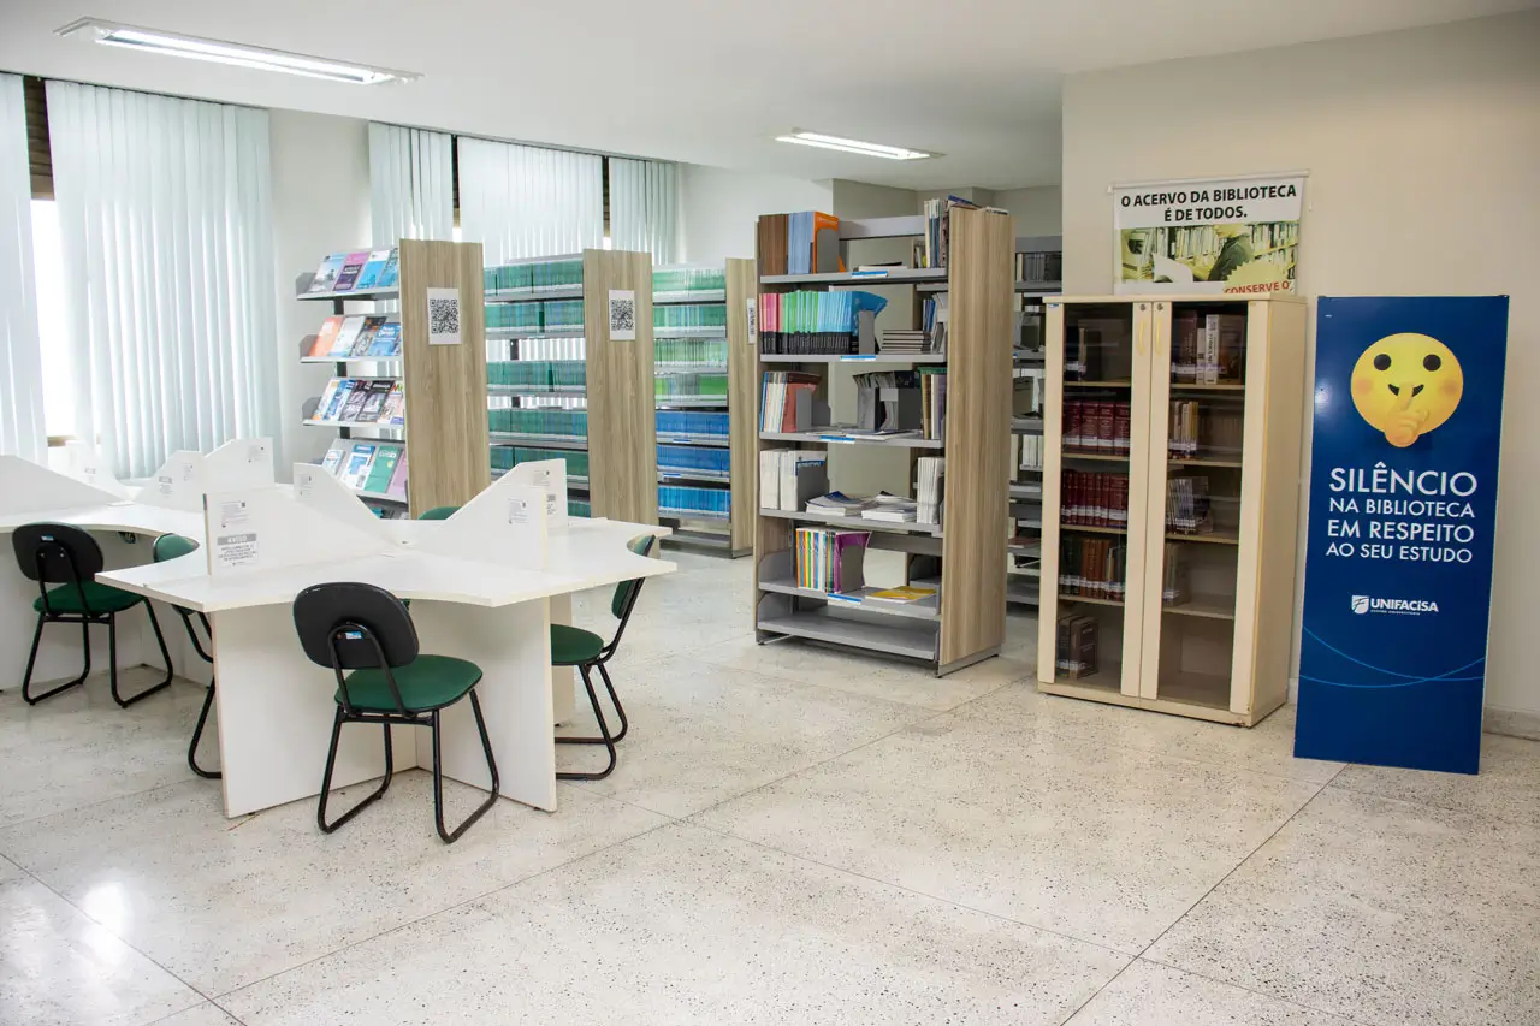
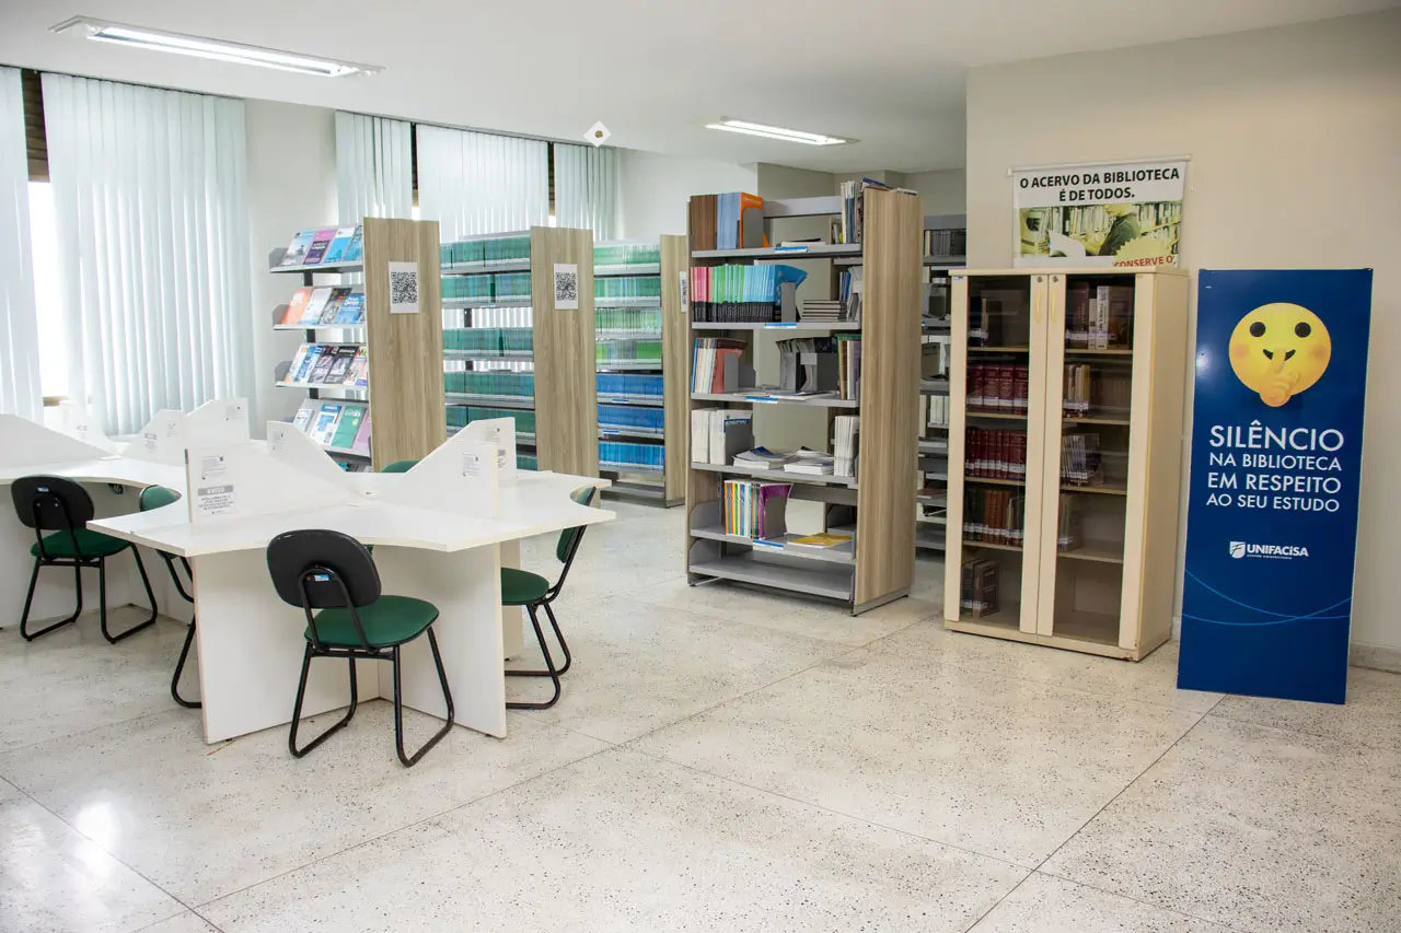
+ recessed light [582,119,612,148]
